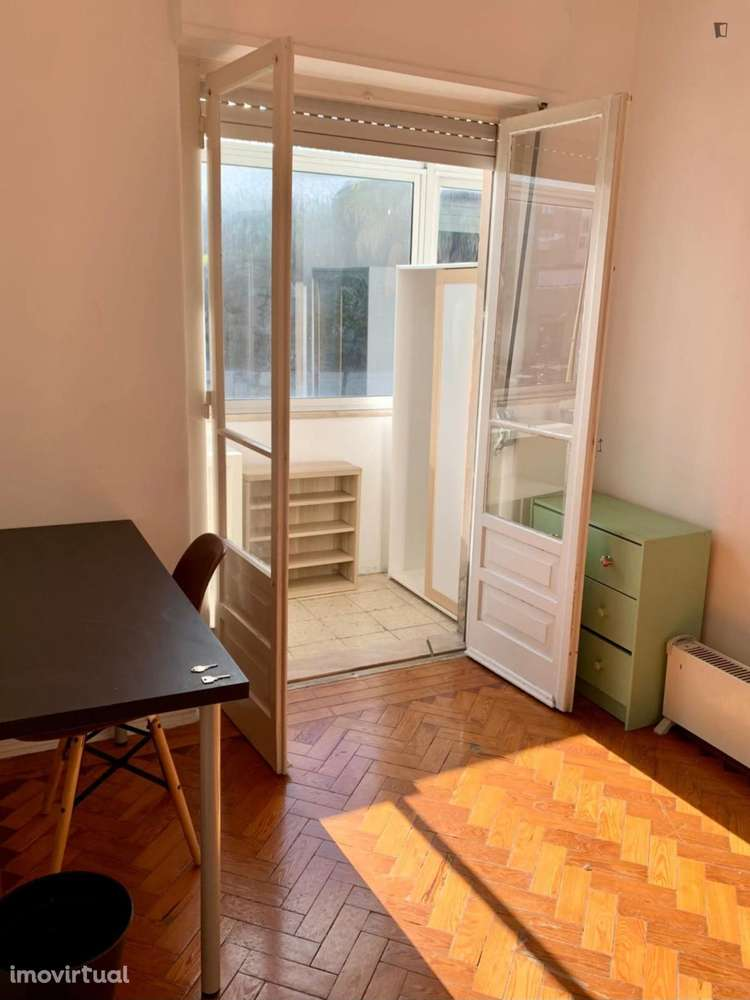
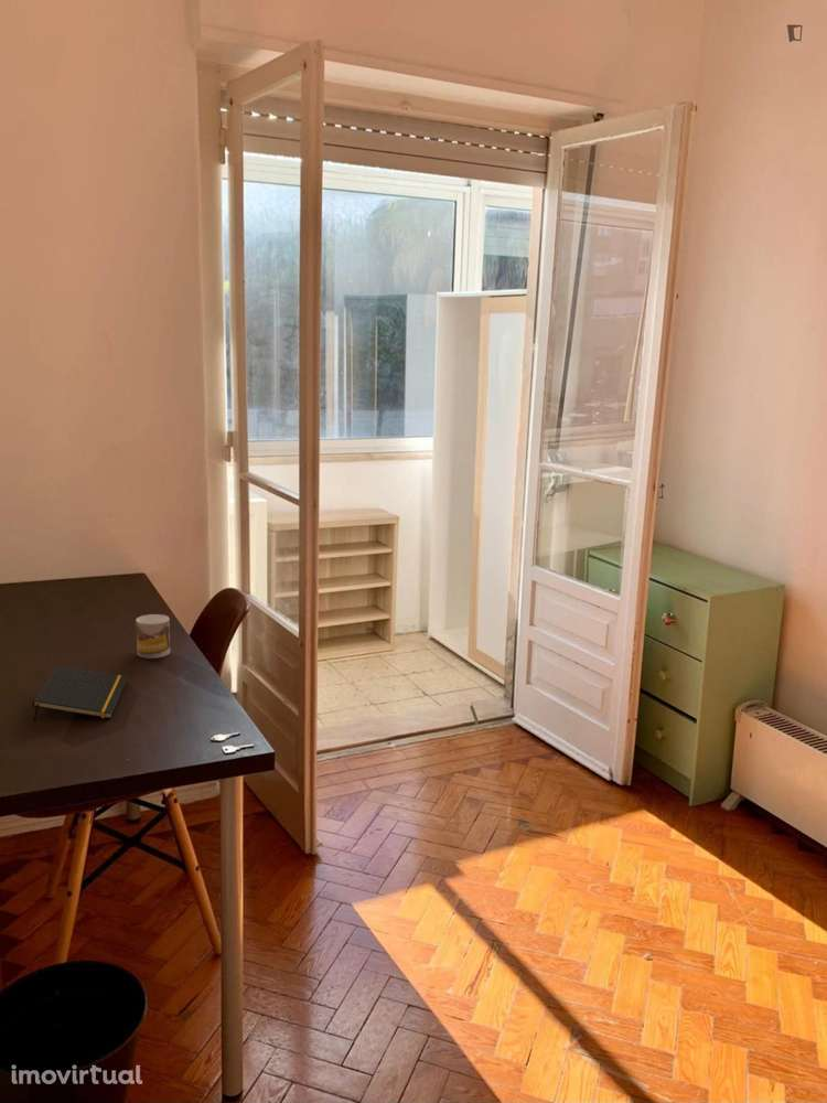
+ notepad [32,664,128,722]
+ mug [136,613,171,660]
